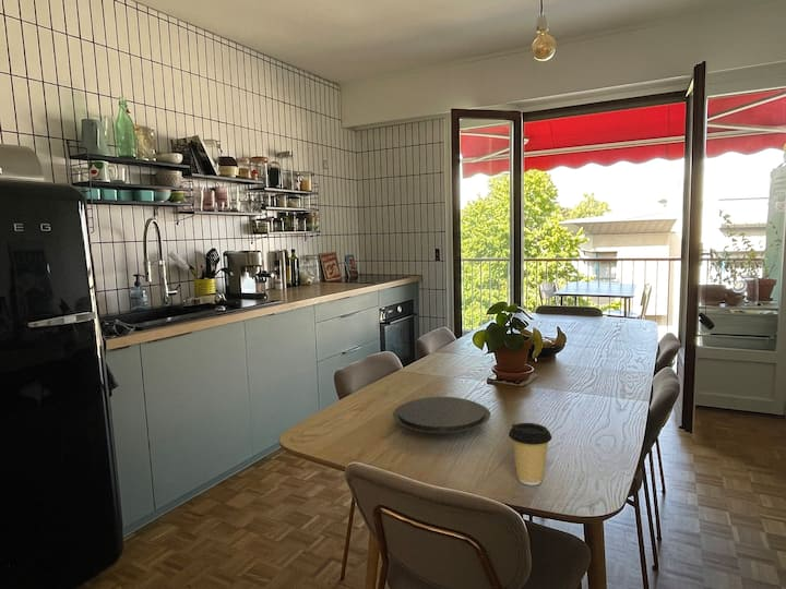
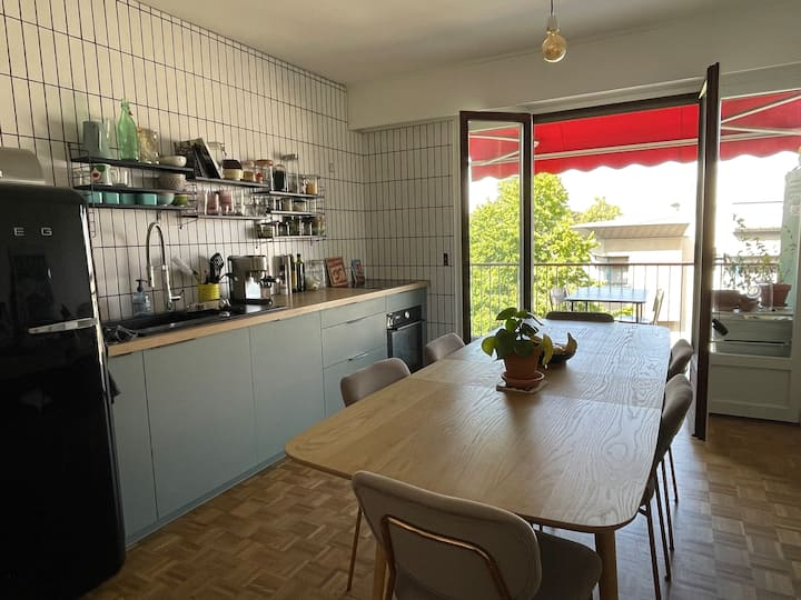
- coffee cup [508,422,552,486]
- plate [392,396,491,435]
